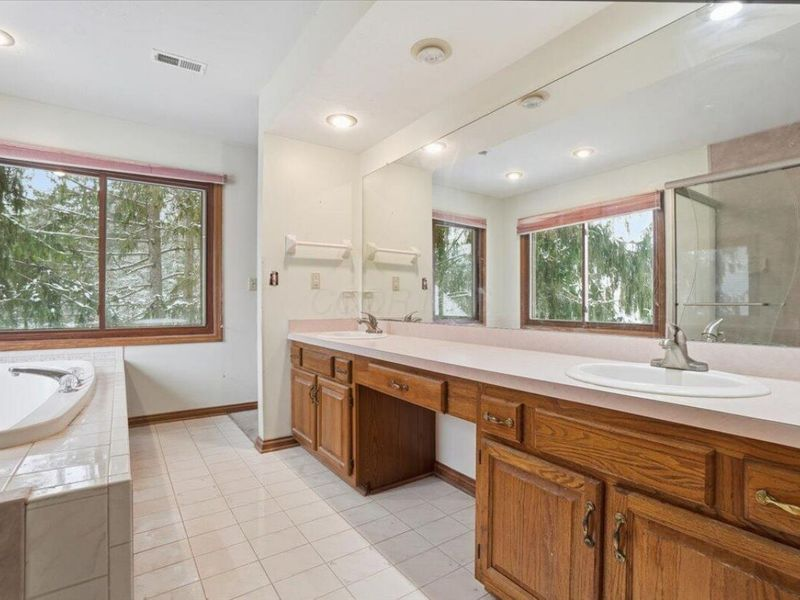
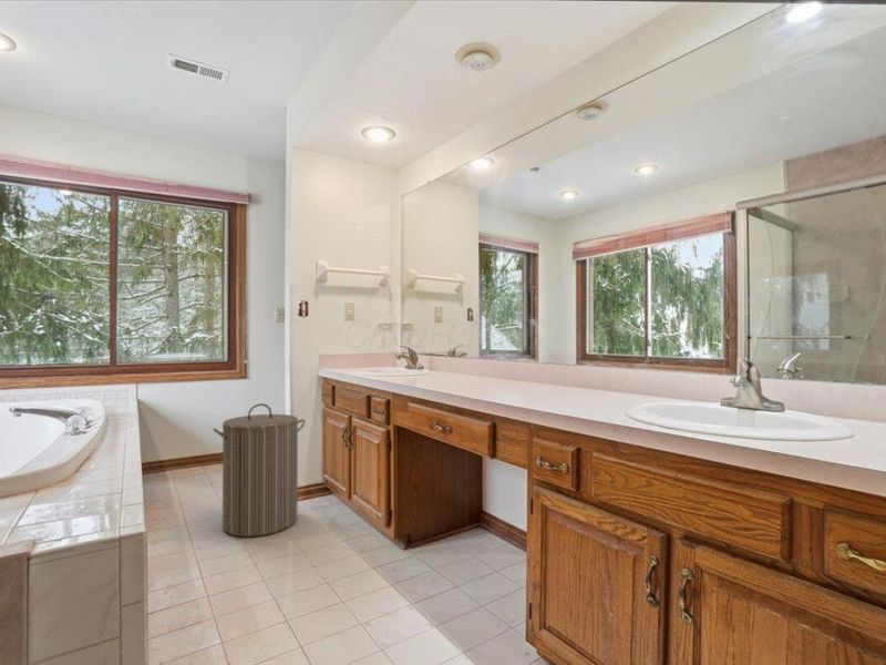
+ laundry hamper [212,402,306,538]
